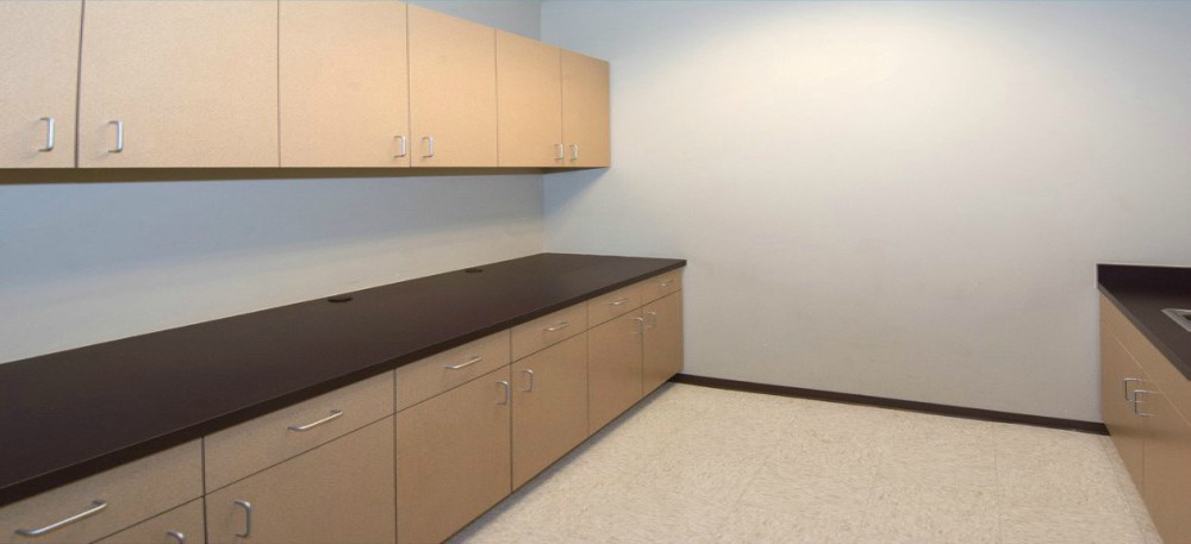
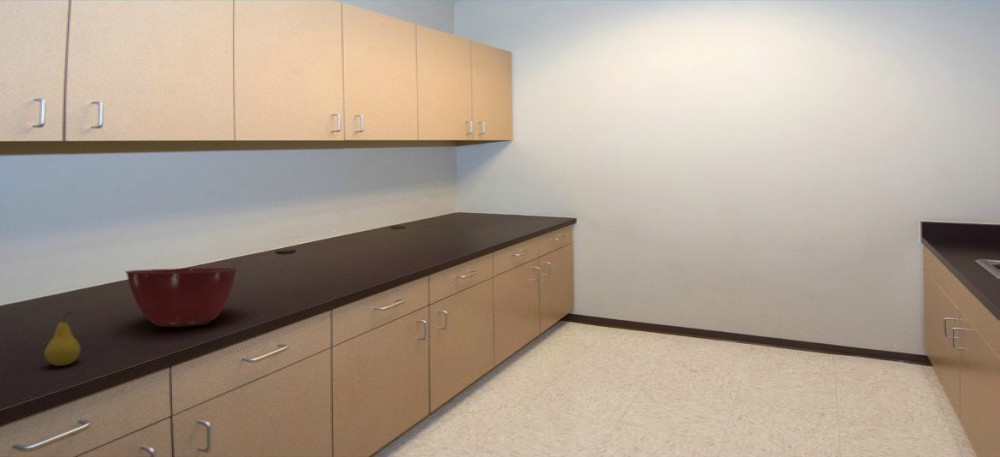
+ fruit [43,311,82,367]
+ mixing bowl [124,267,239,328]
